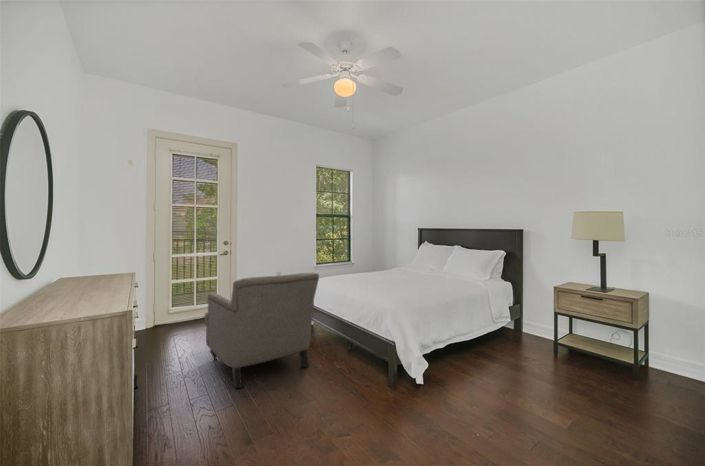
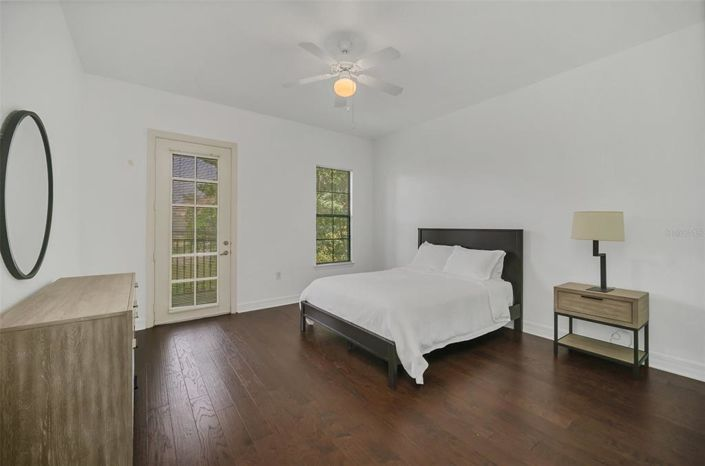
- chair [203,272,320,390]
